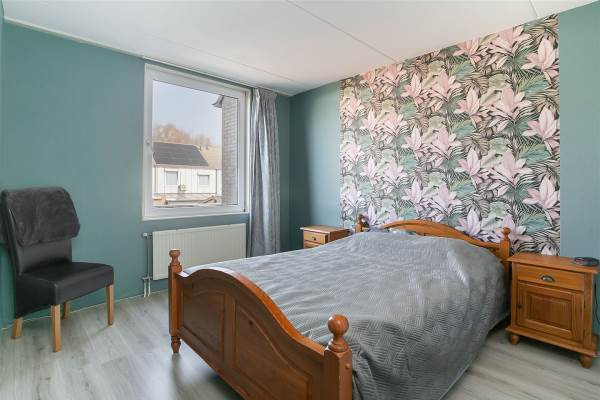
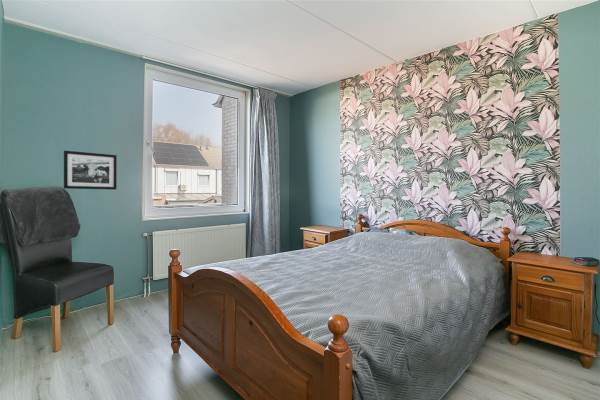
+ picture frame [63,150,118,191]
